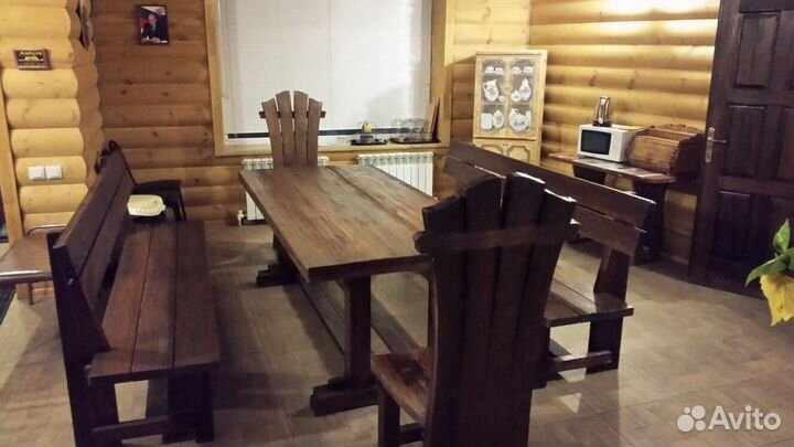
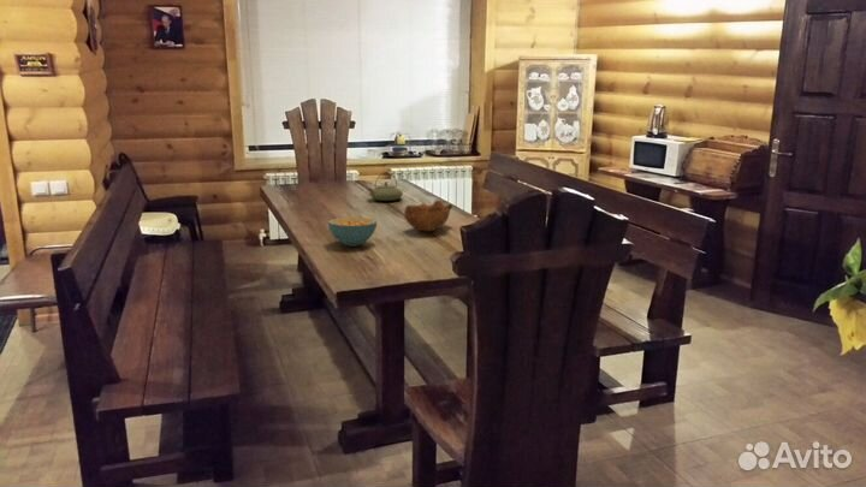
+ cereal bowl [327,216,378,248]
+ wooden bowl [403,200,453,232]
+ teapot [367,171,404,202]
